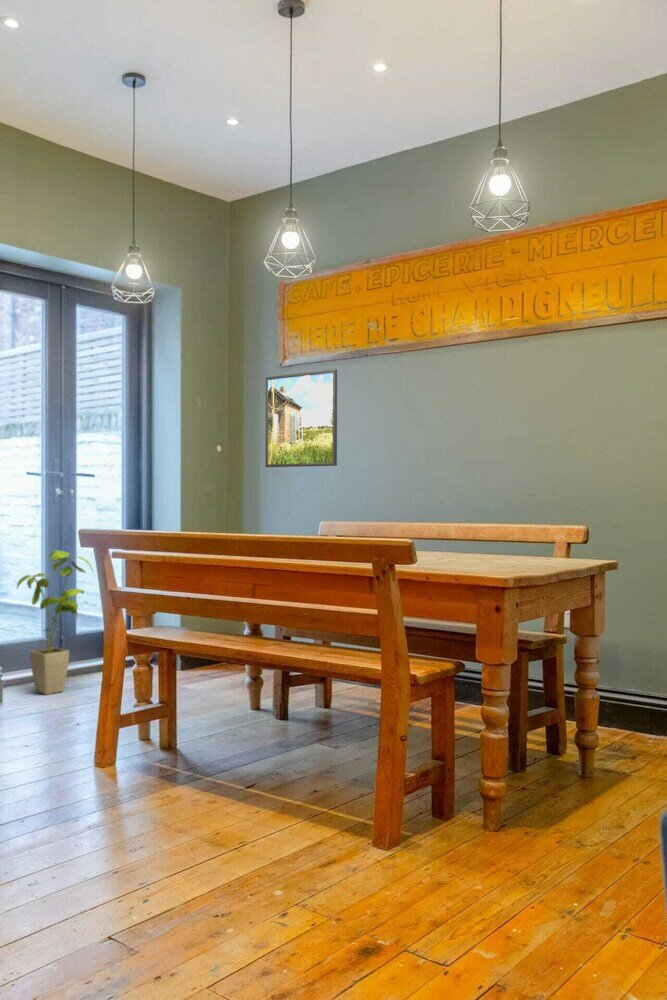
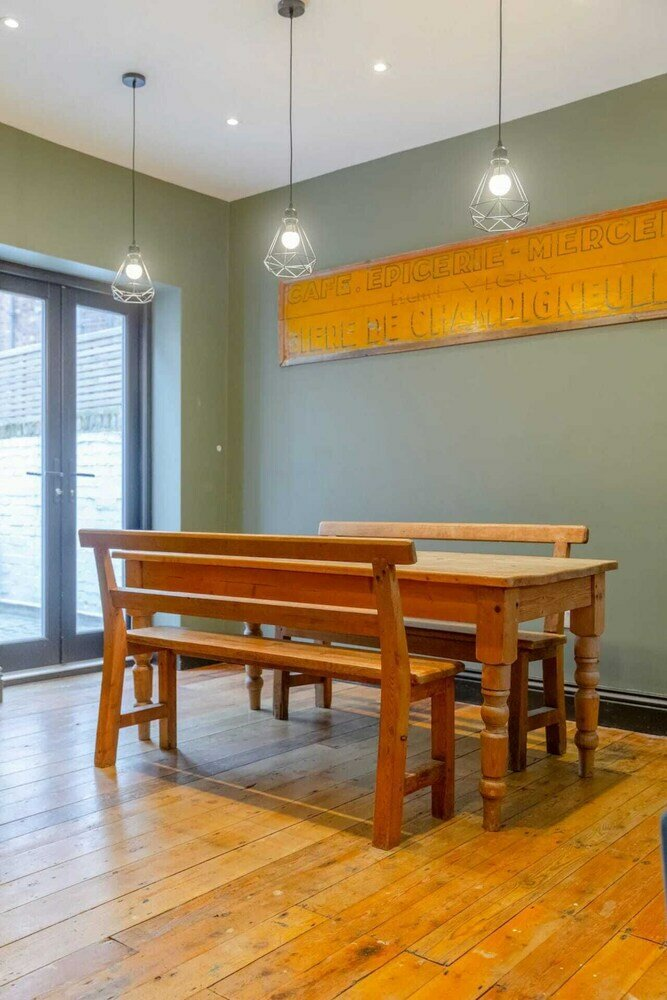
- house plant [16,549,94,696]
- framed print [264,368,338,468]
